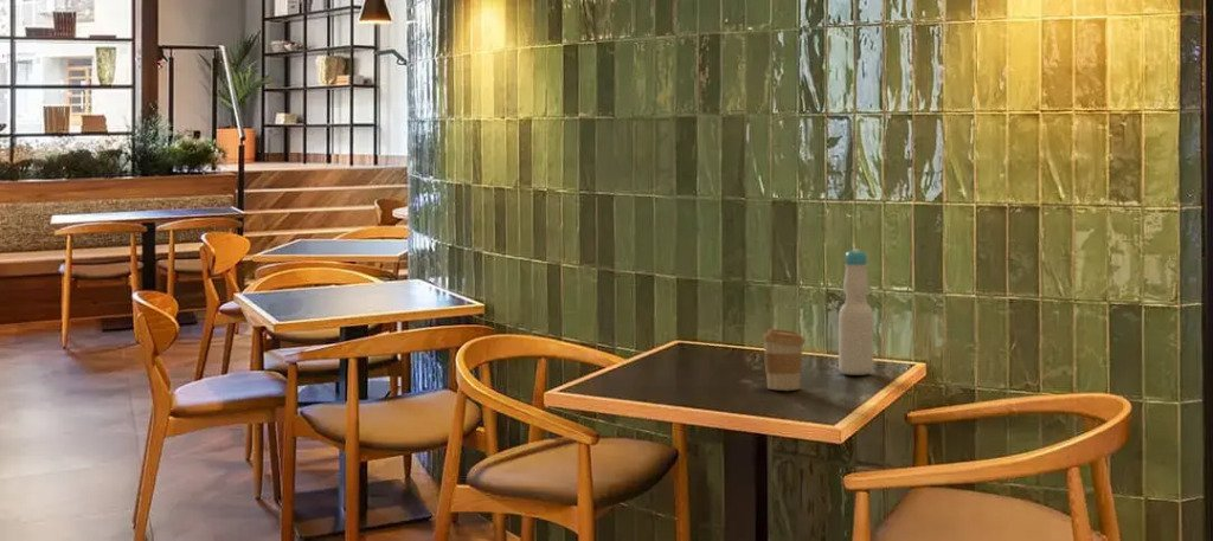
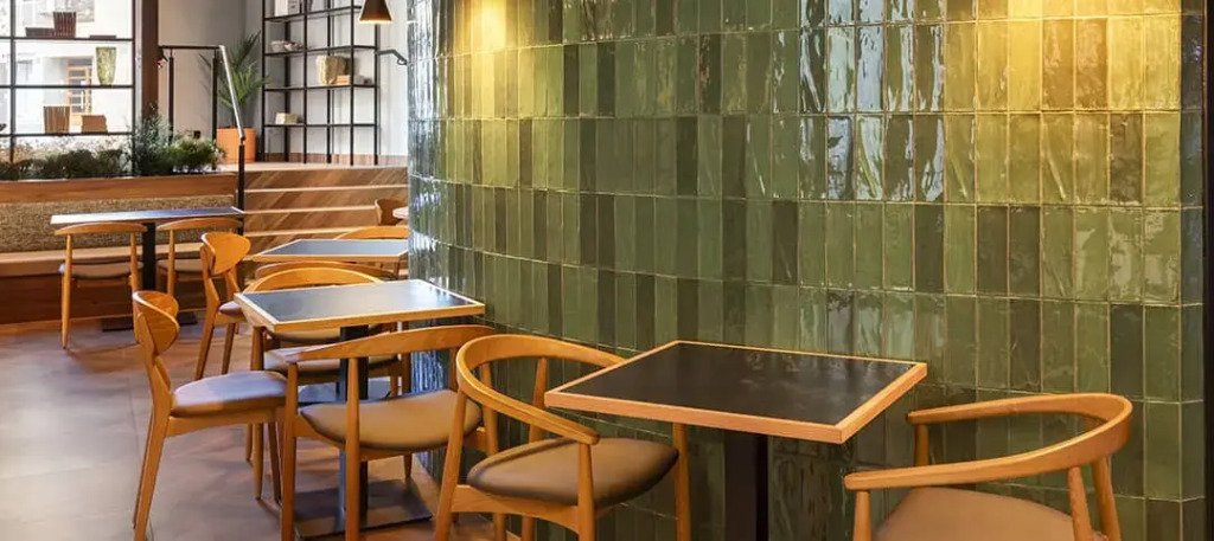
- bottle [837,247,874,376]
- coffee cup [762,328,806,392]
